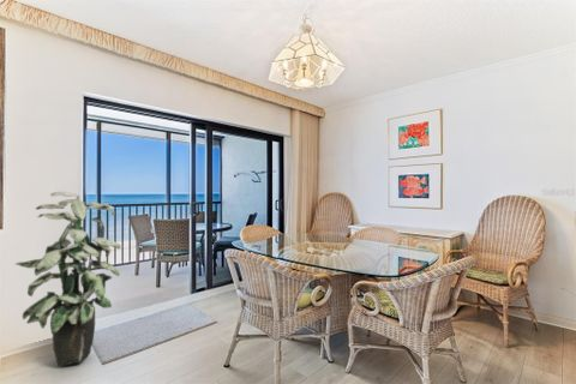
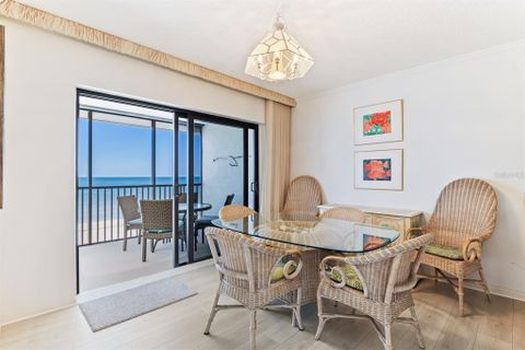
- indoor plant [14,191,122,367]
